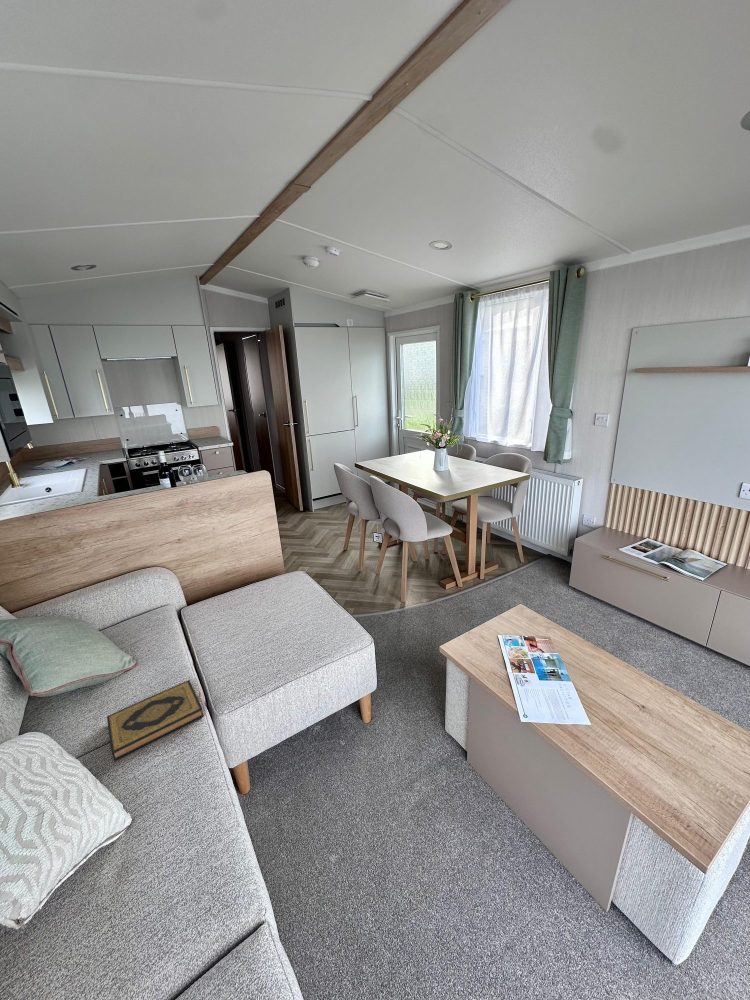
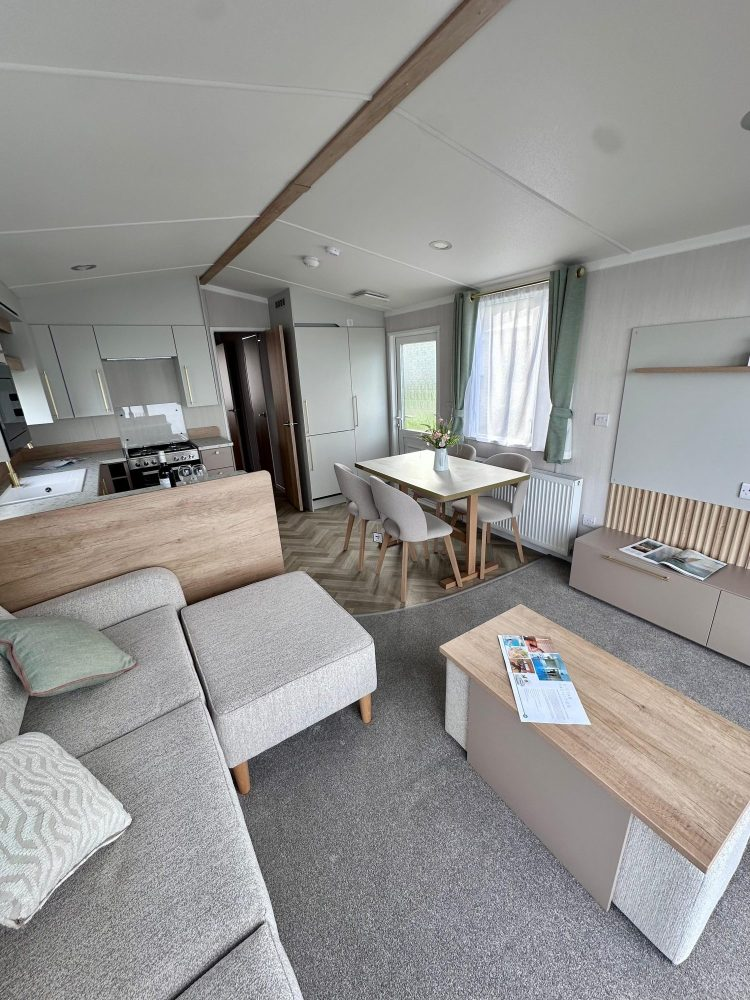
- hardback book [106,679,205,762]
